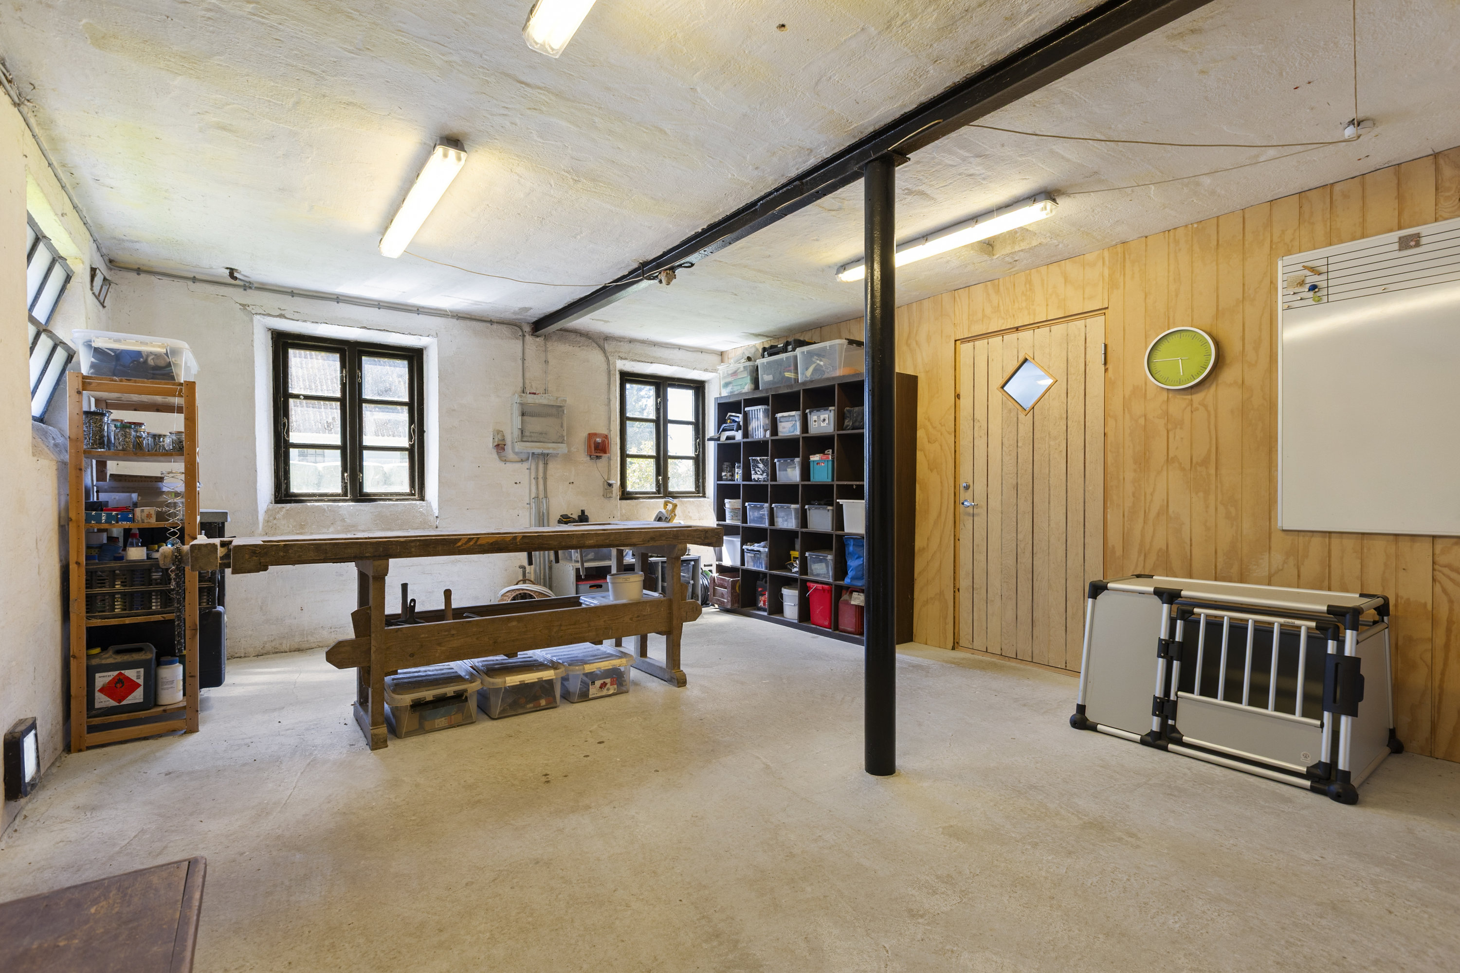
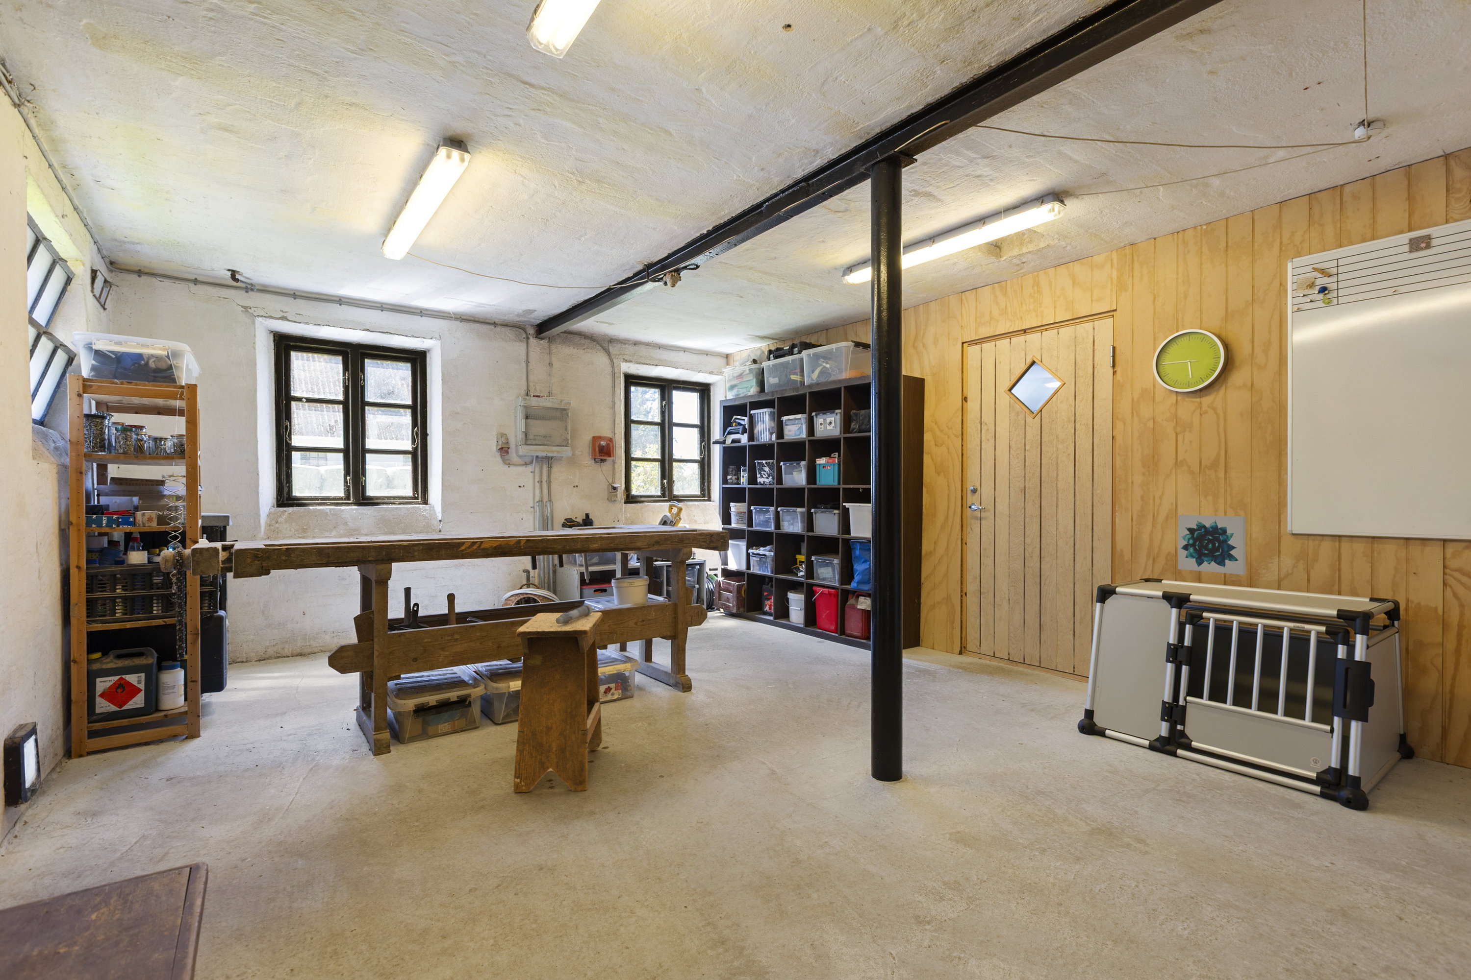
+ tool [556,604,593,623]
+ stool [513,611,603,793]
+ wall art [1178,514,1247,575]
